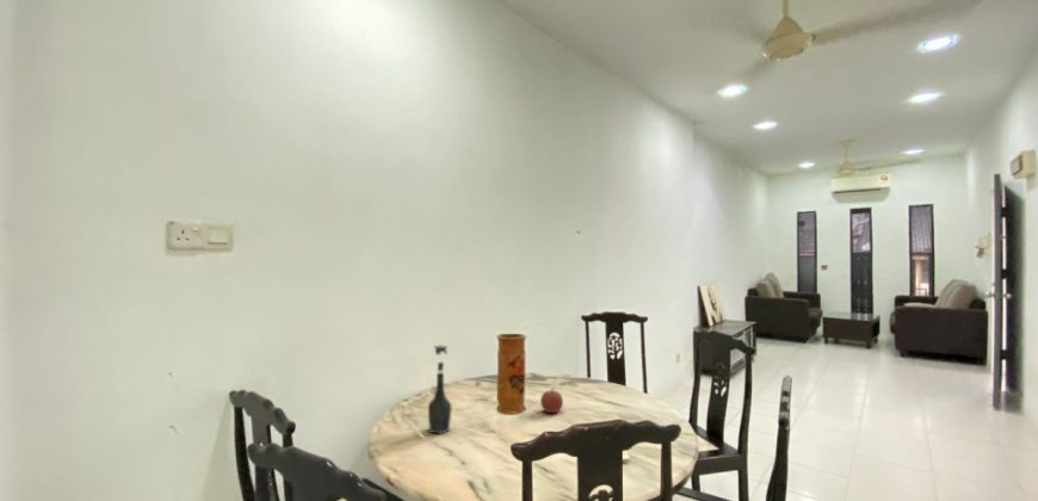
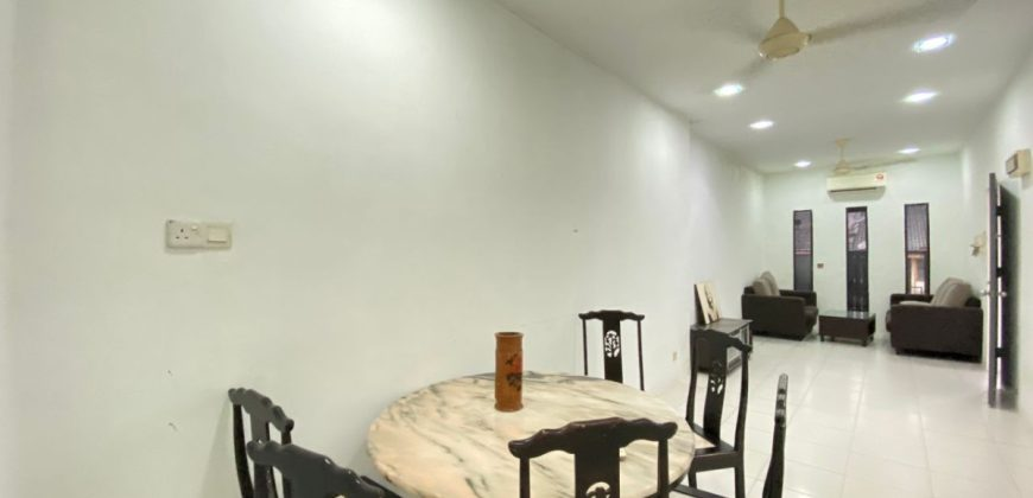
- bottle [427,344,452,435]
- apple [539,386,564,414]
